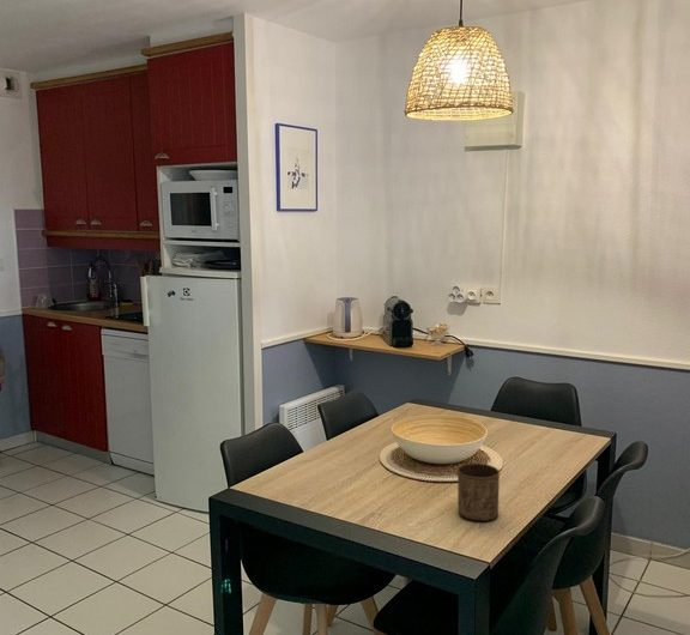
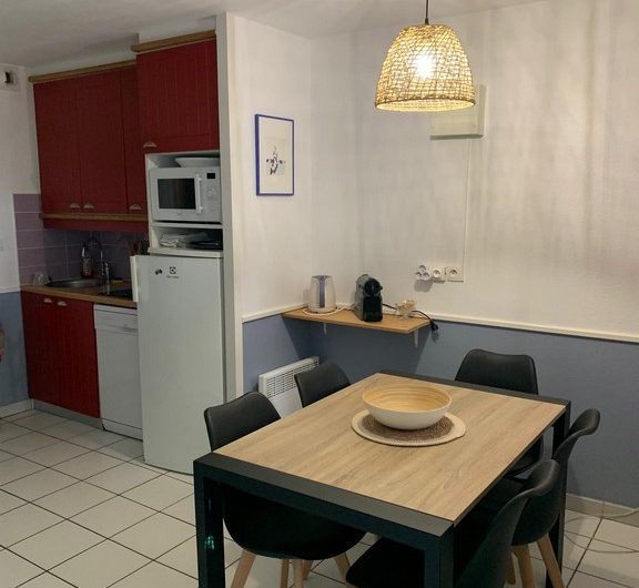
- cup [456,462,501,522]
